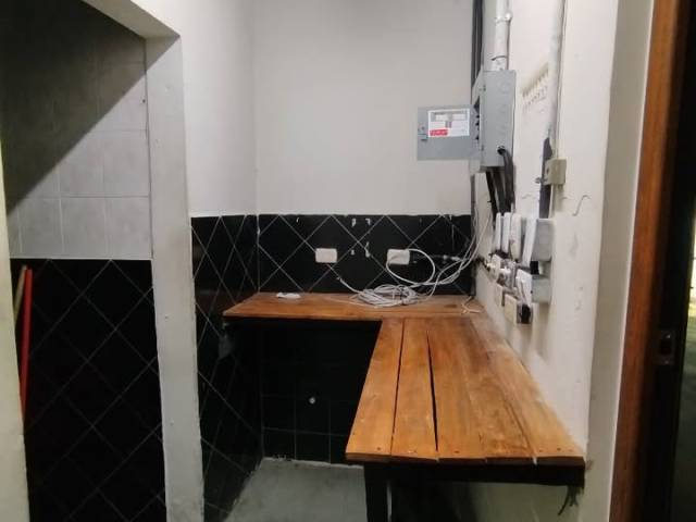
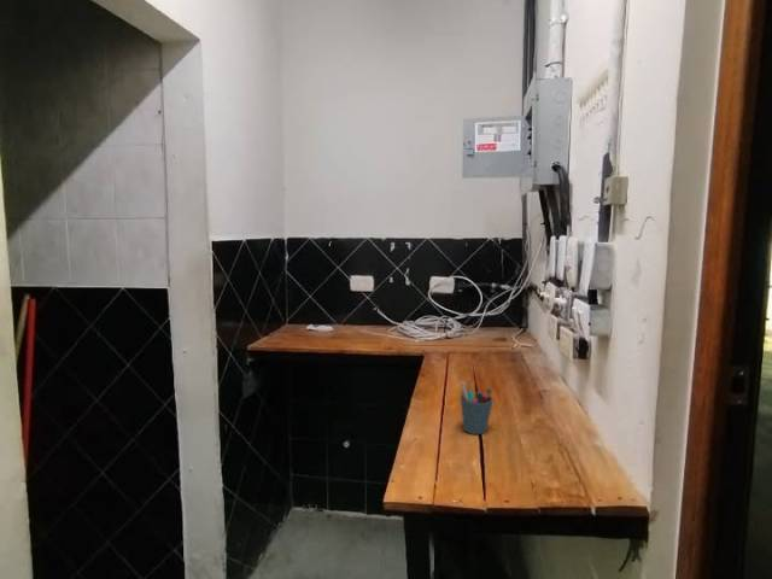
+ pen holder [460,379,495,435]
